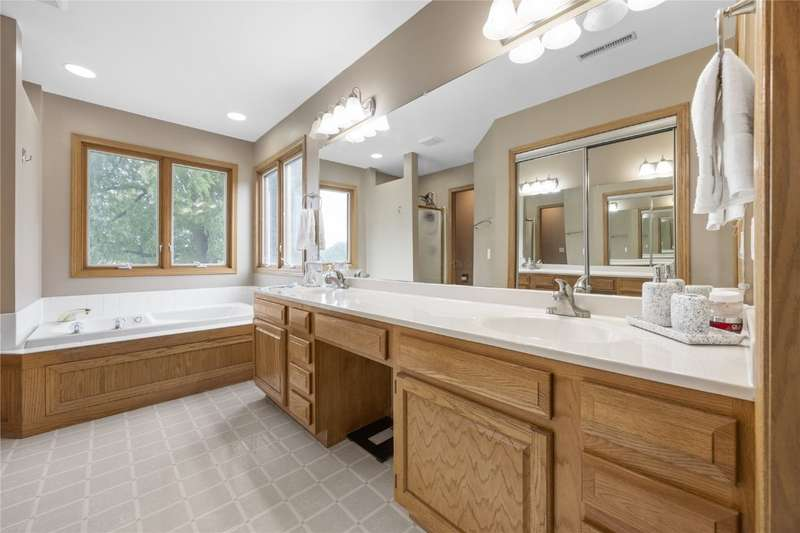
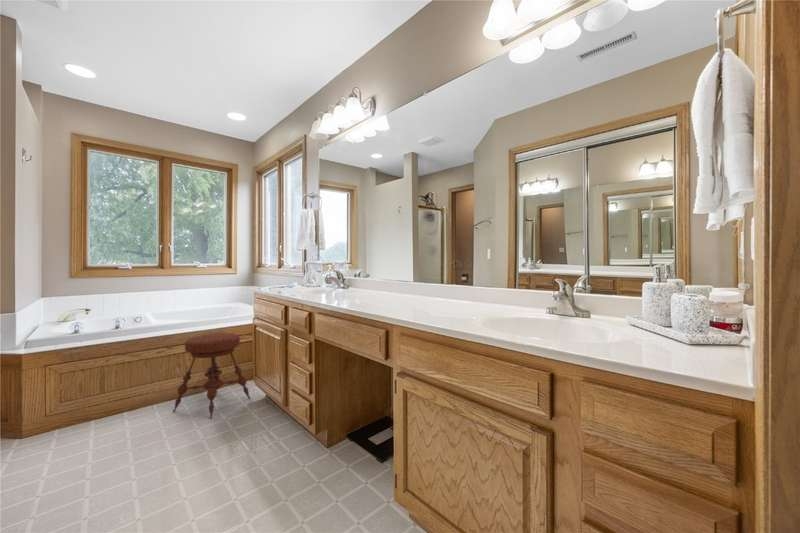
+ stool [172,332,252,420]
